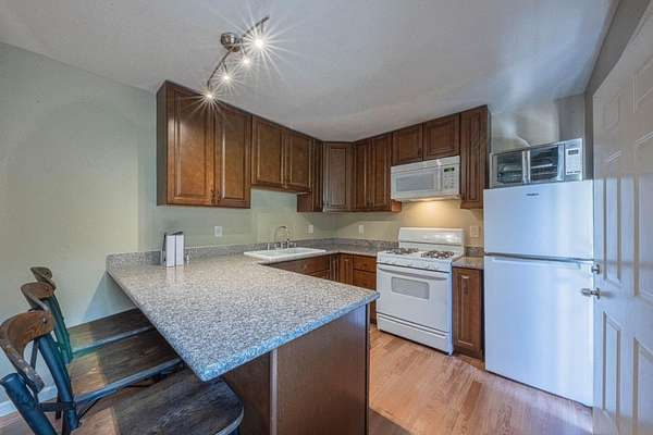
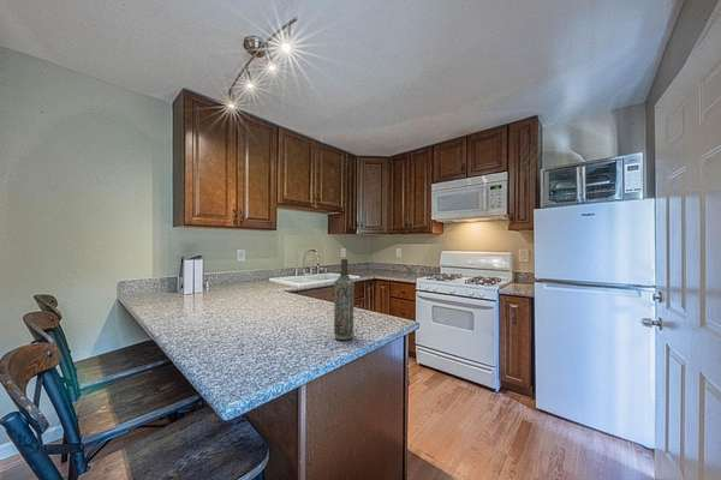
+ bottle [333,257,356,341]
